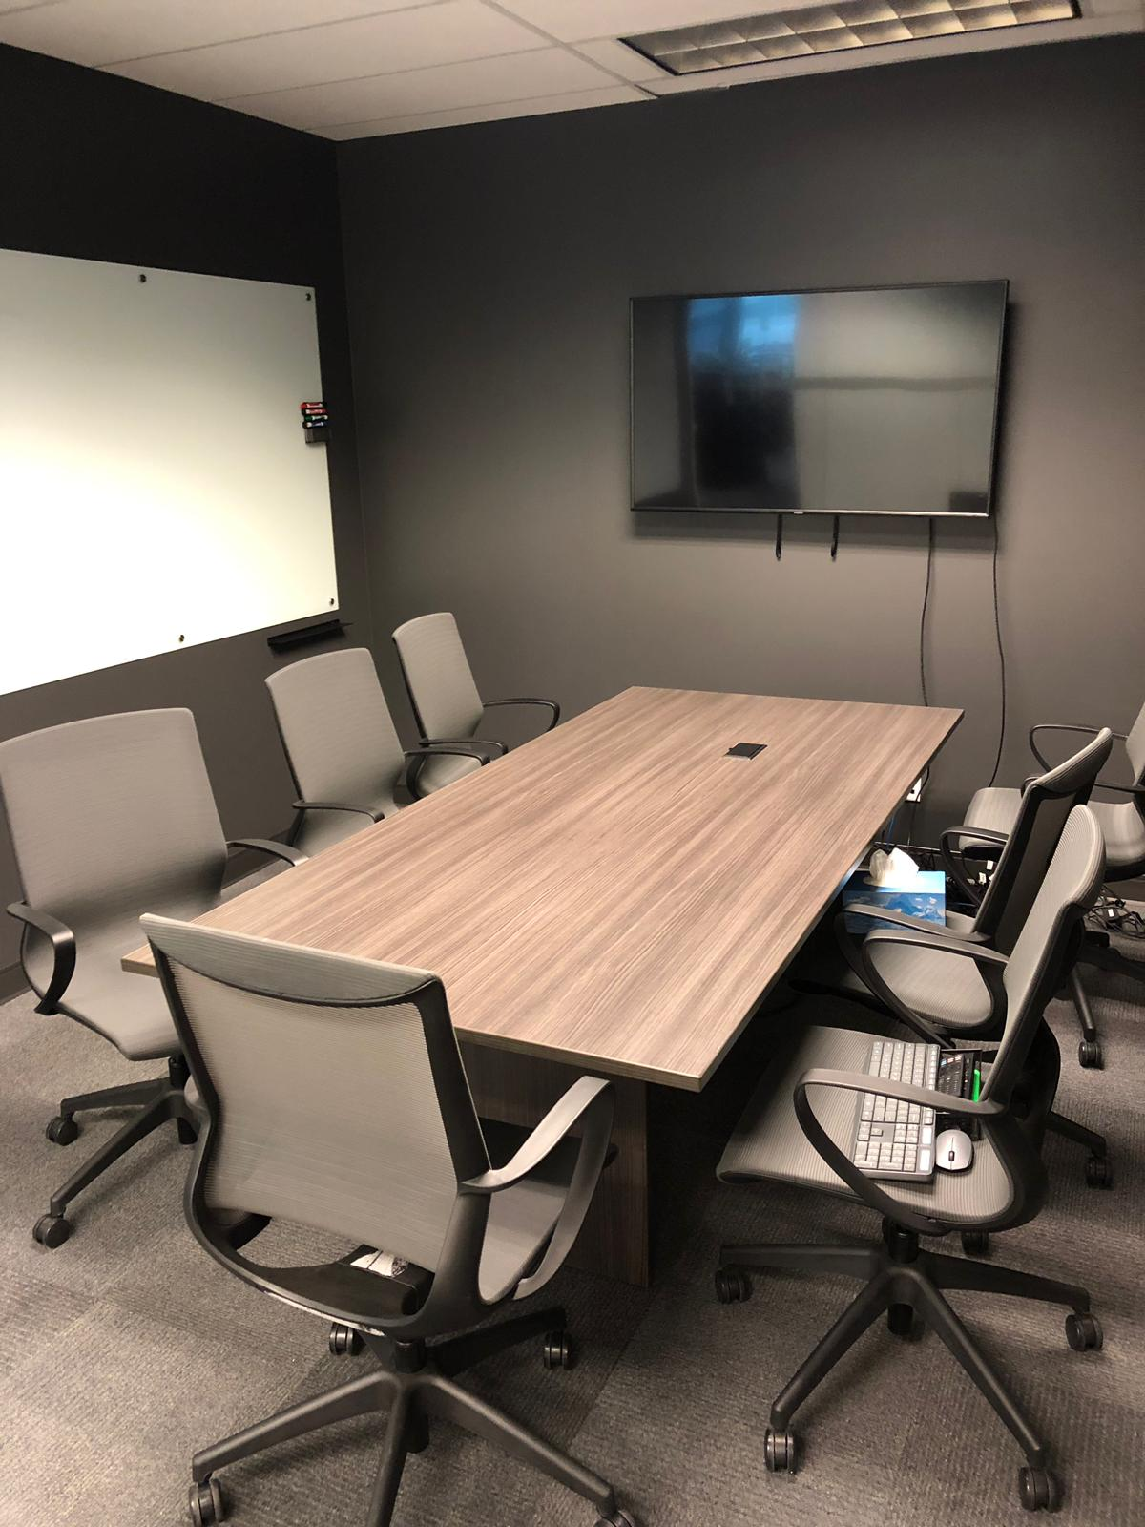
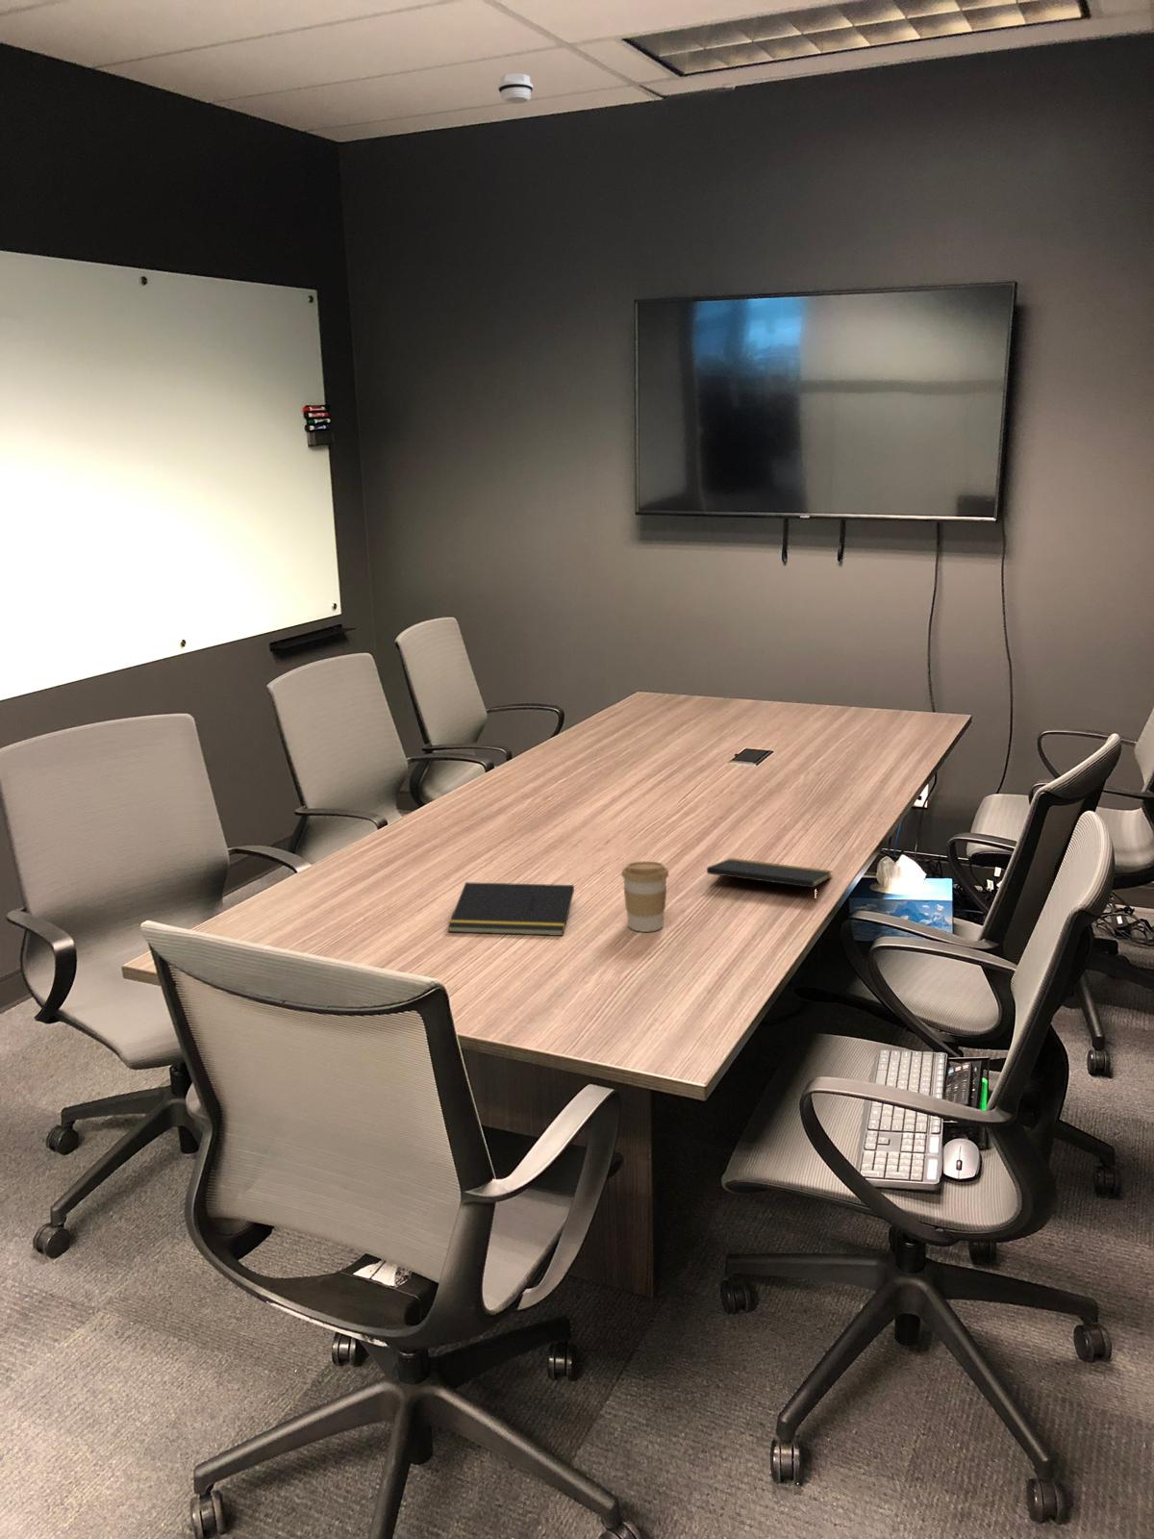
+ coffee cup [621,860,670,933]
+ smoke detector [497,73,533,105]
+ notepad [705,857,833,903]
+ notepad [447,881,575,937]
